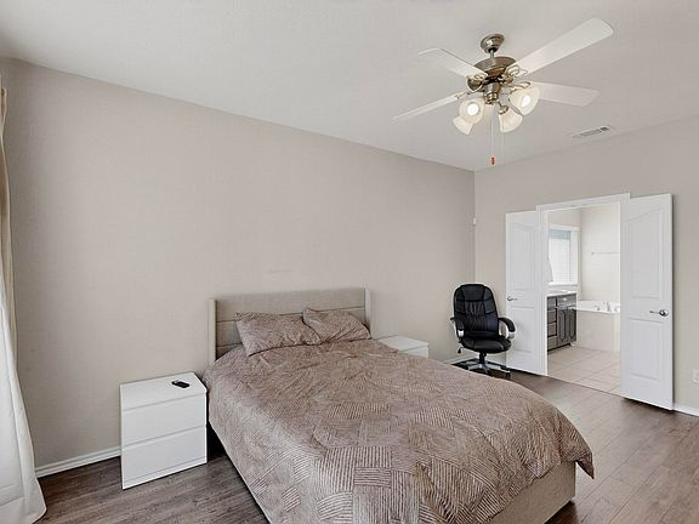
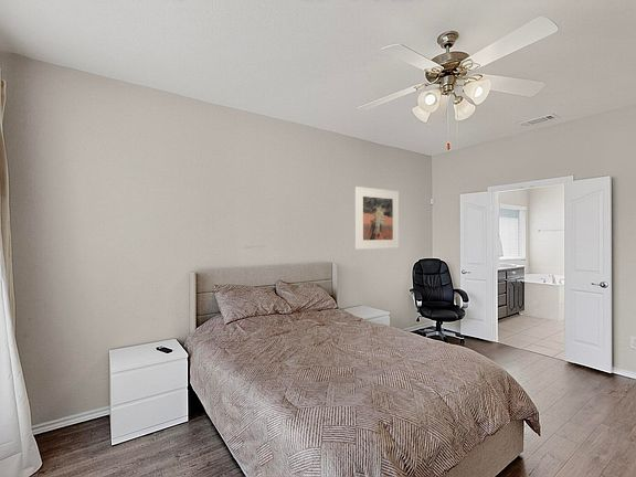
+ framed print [354,186,400,251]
